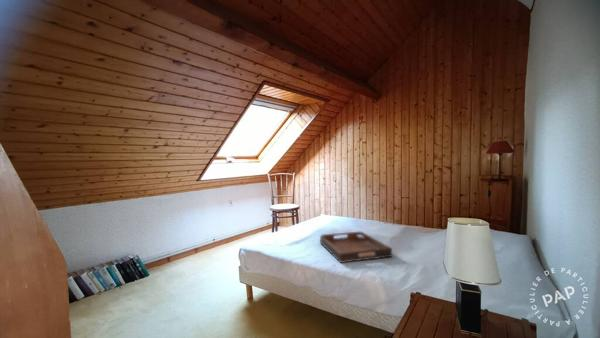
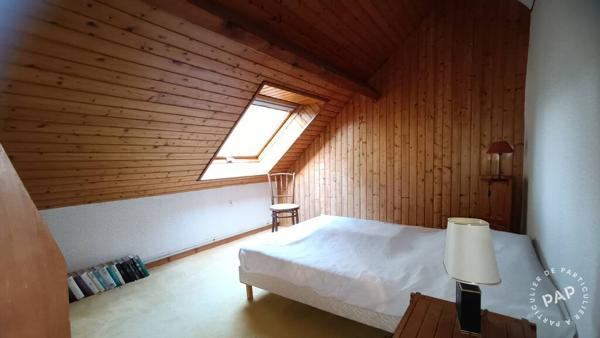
- serving tray [319,231,393,264]
